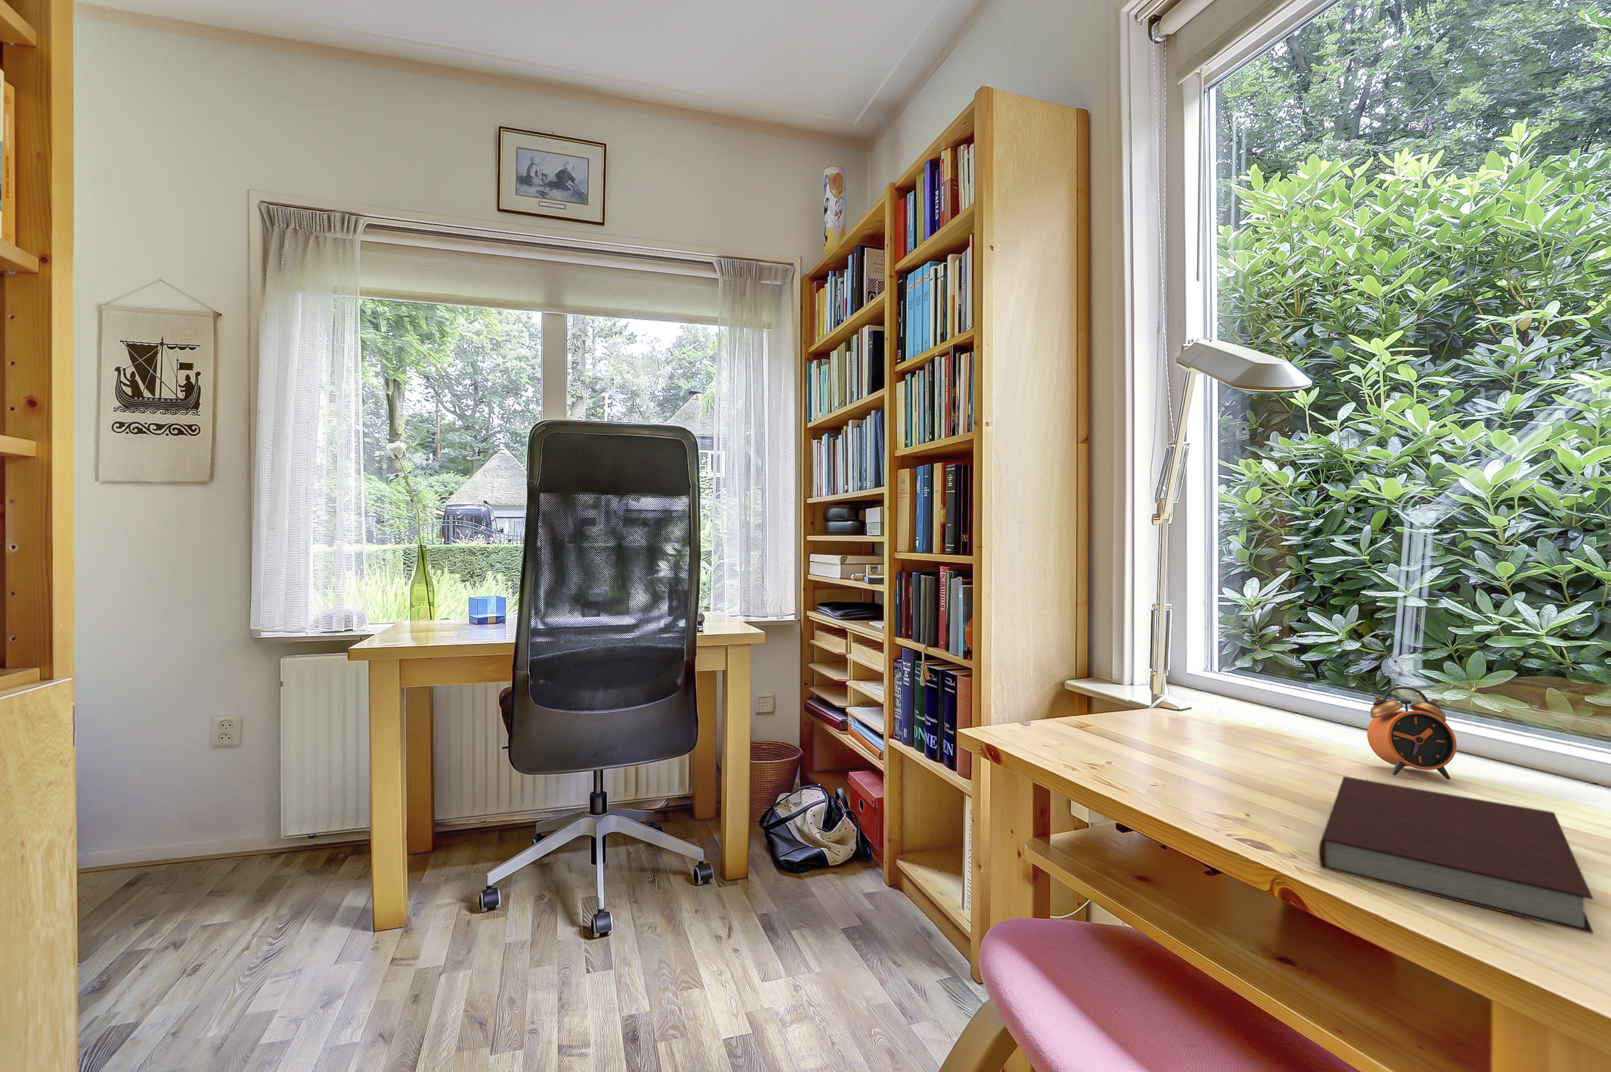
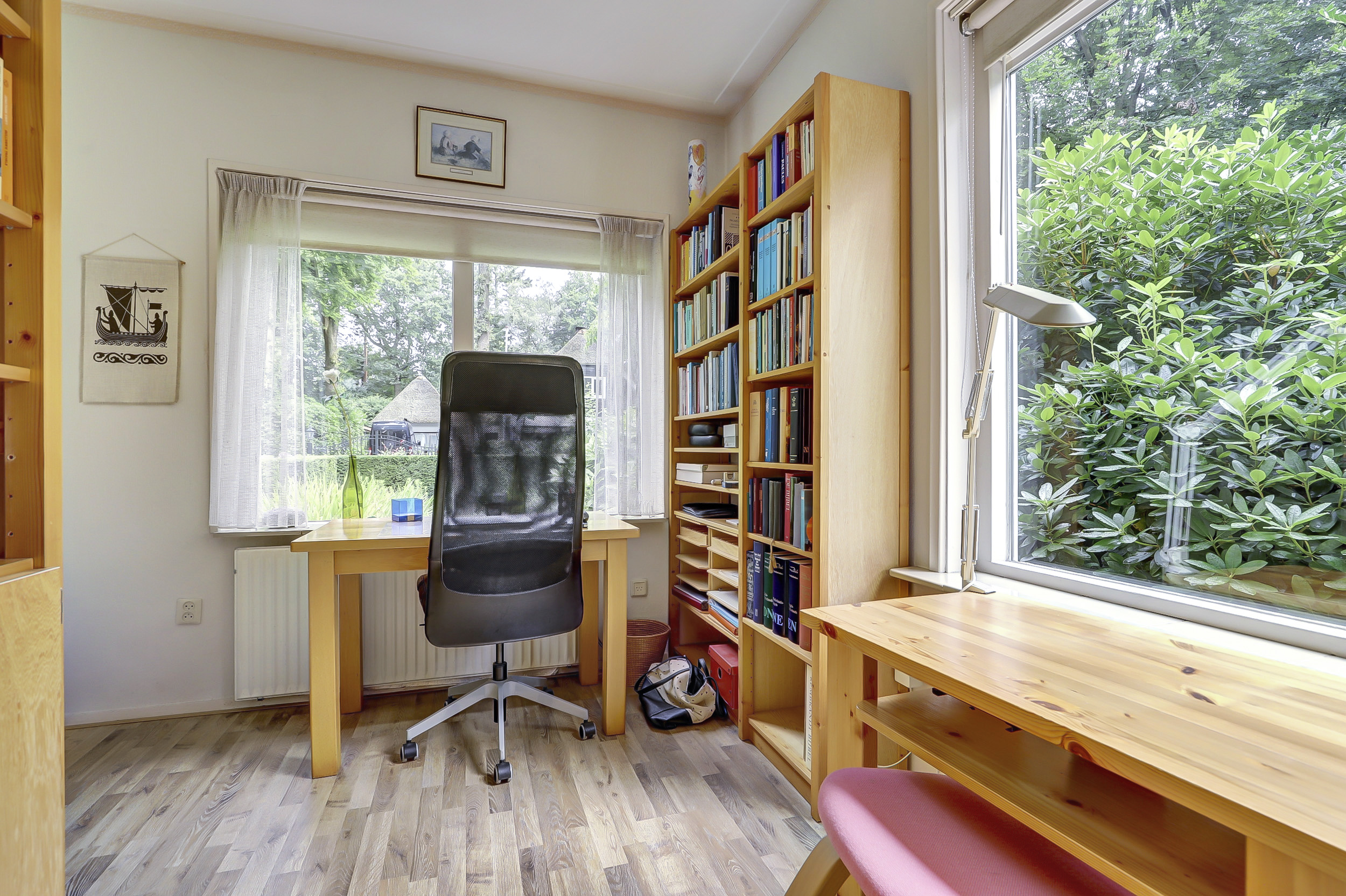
- alarm clock [1367,687,1457,780]
- notebook [1318,775,1594,934]
